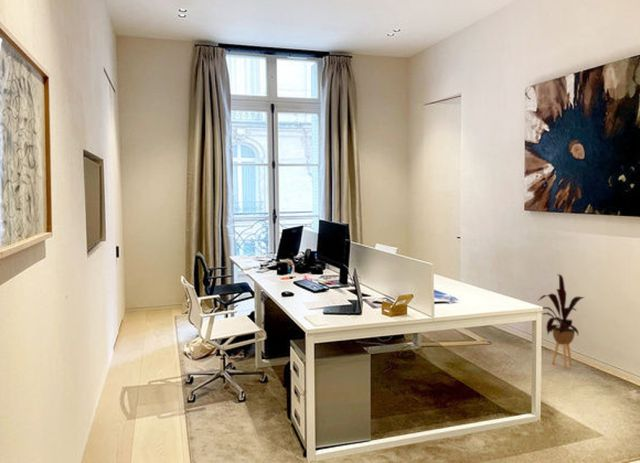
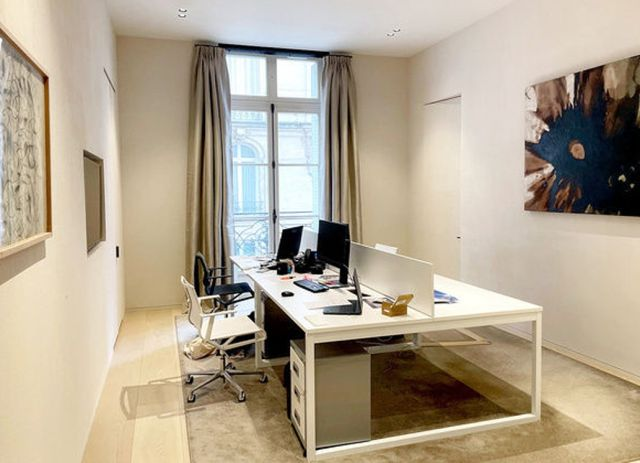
- house plant [538,273,586,370]
